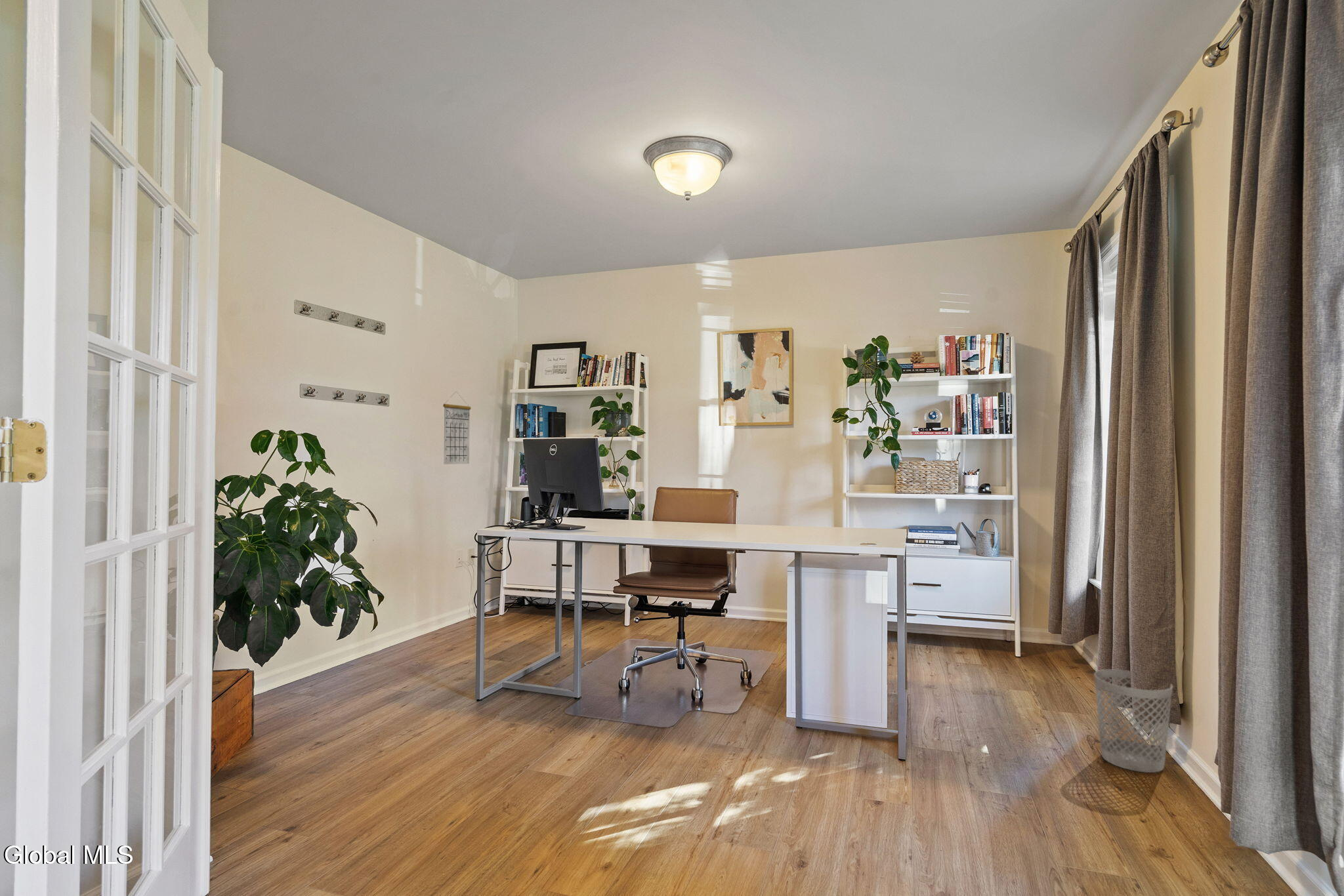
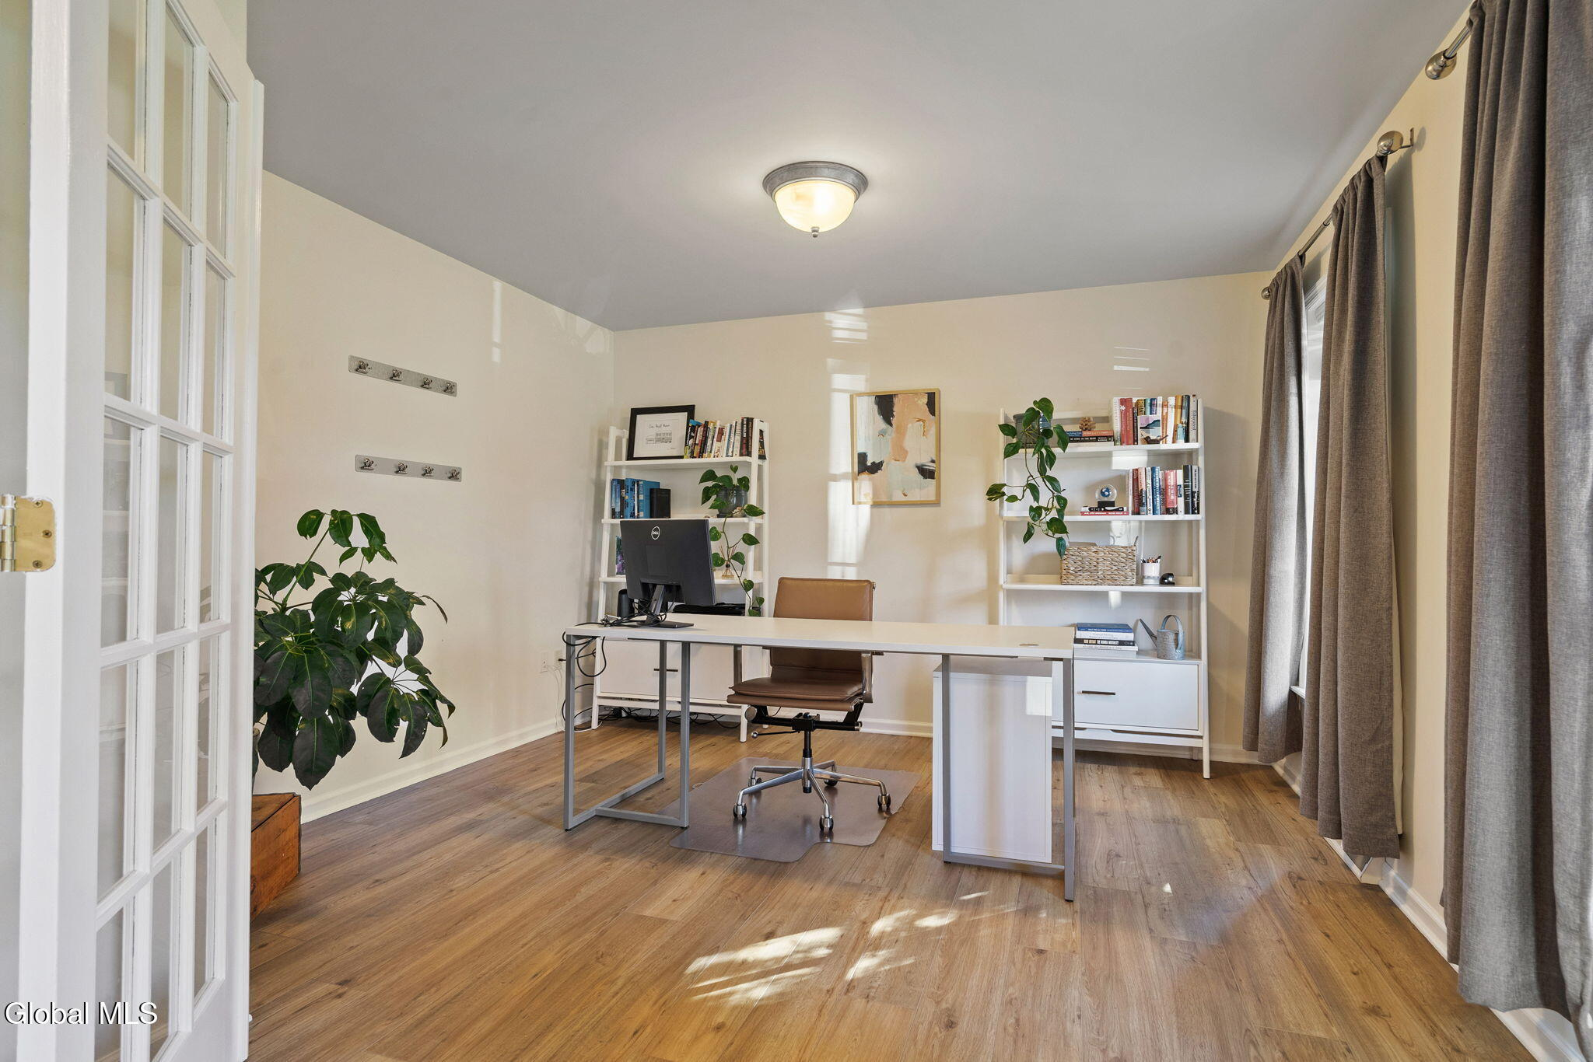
- wastebasket [1093,669,1173,773]
- calendar [442,391,472,465]
